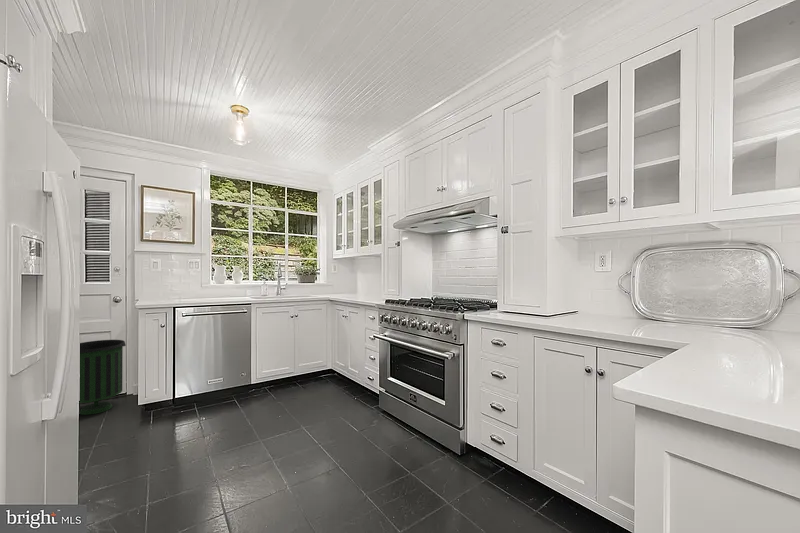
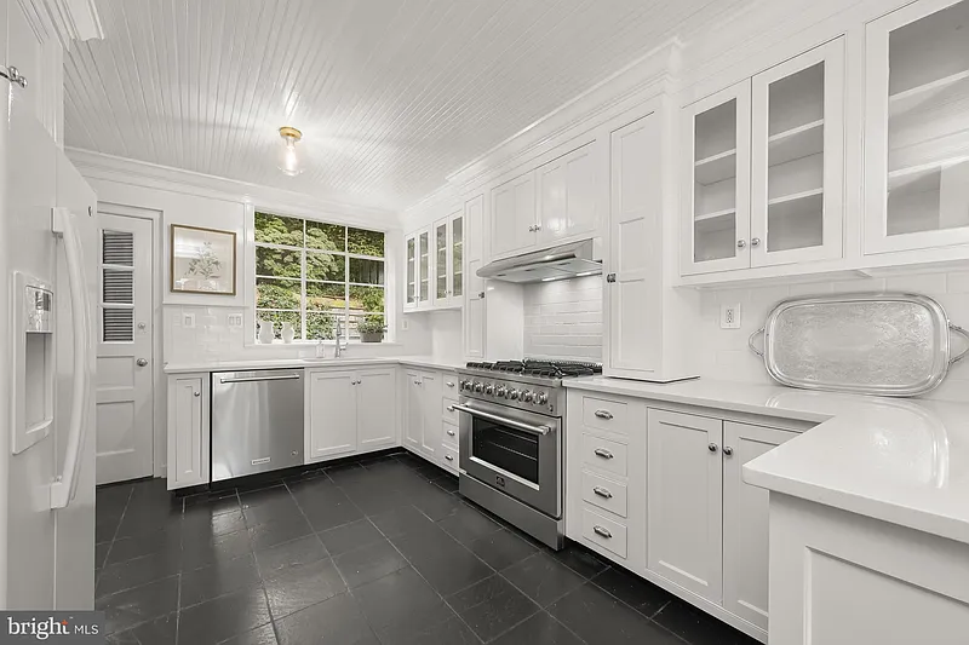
- trash can [78,339,127,416]
